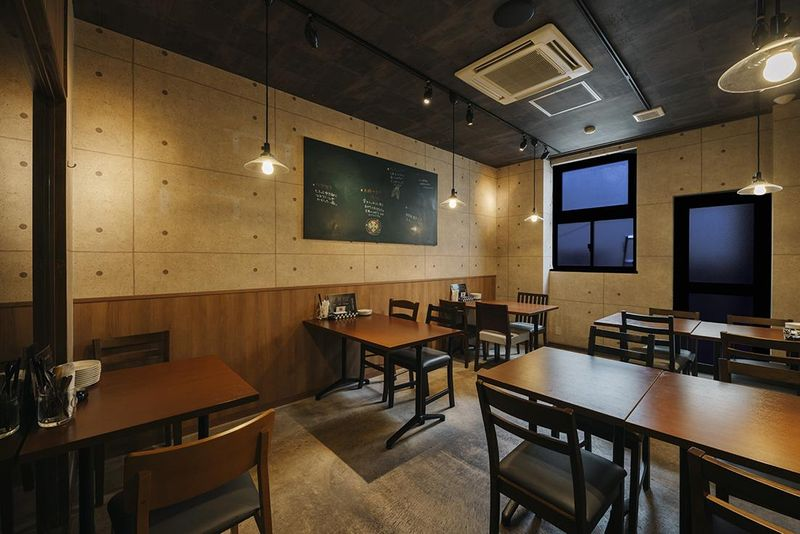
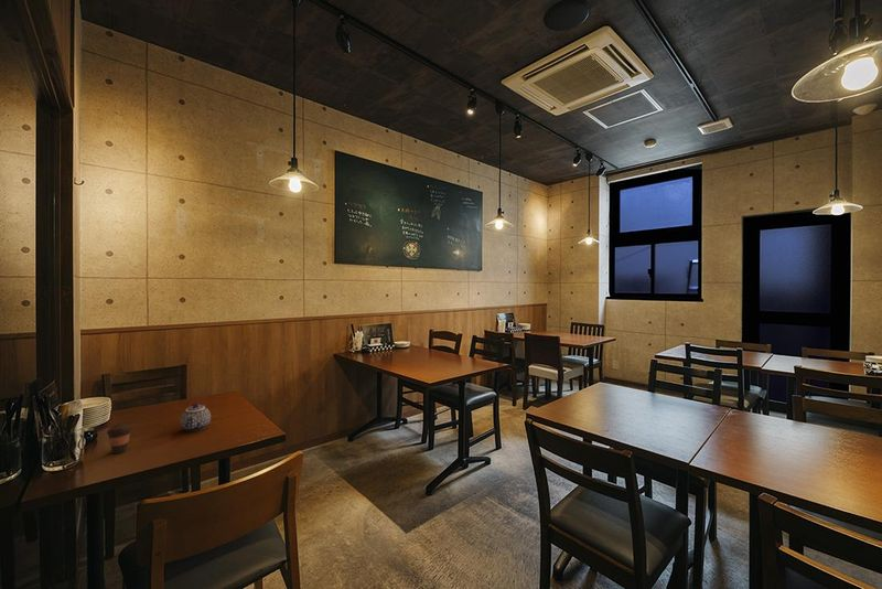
+ teapot [179,403,212,432]
+ coffee cup [106,422,133,454]
